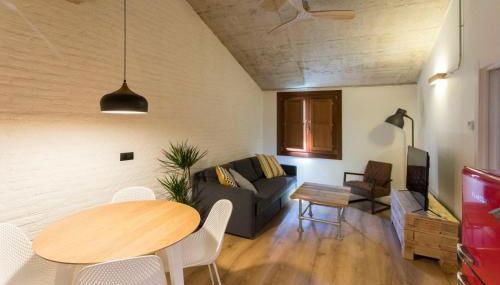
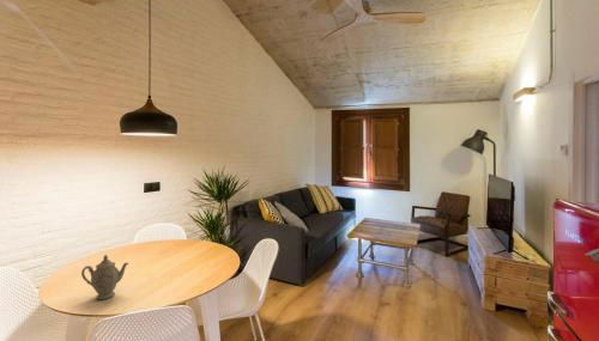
+ chinaware [80,254,129,300]
